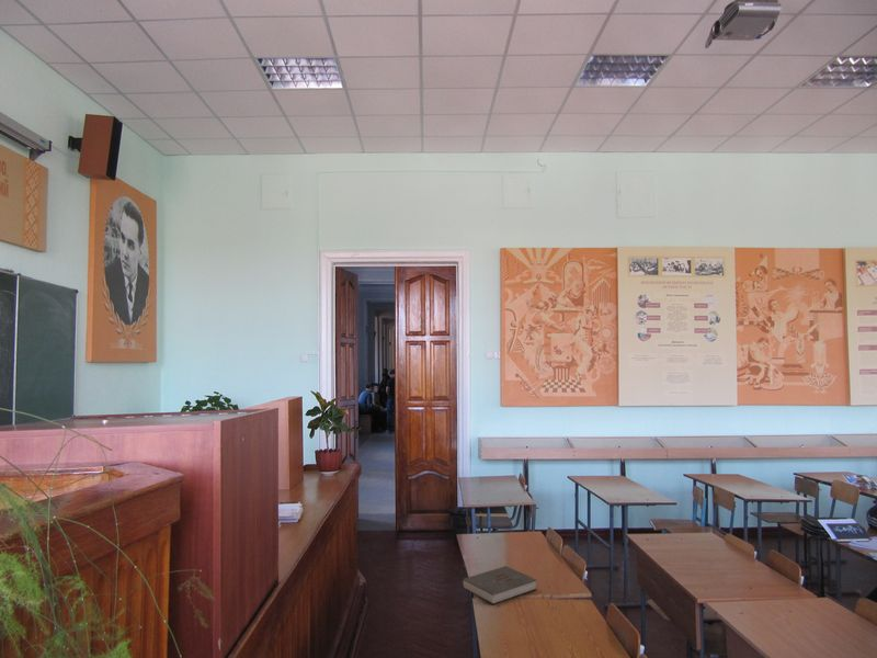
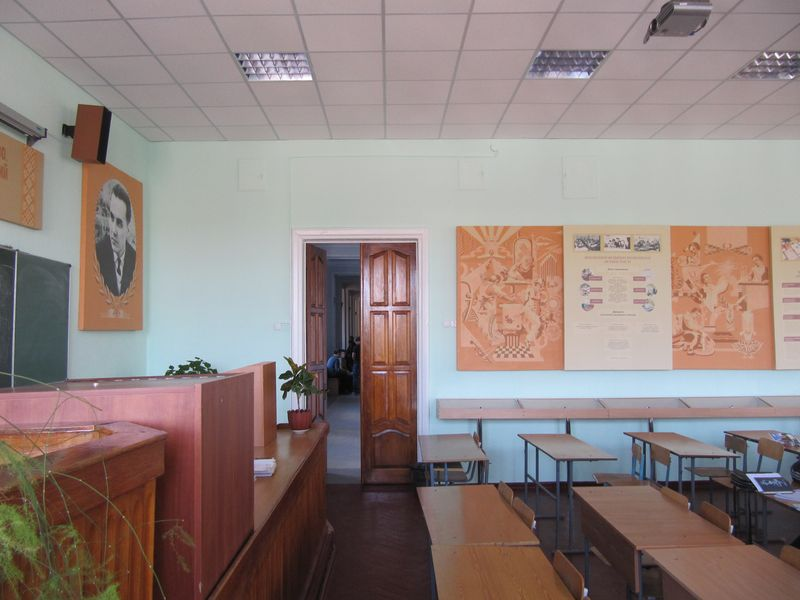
- book [462,565,537,605]
